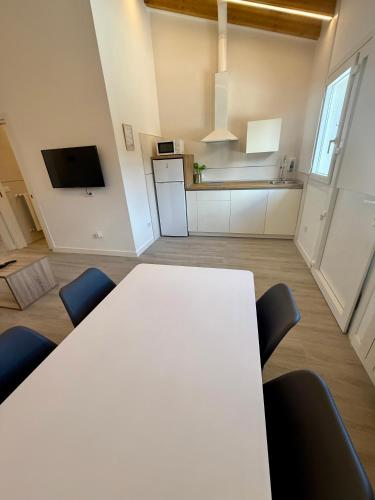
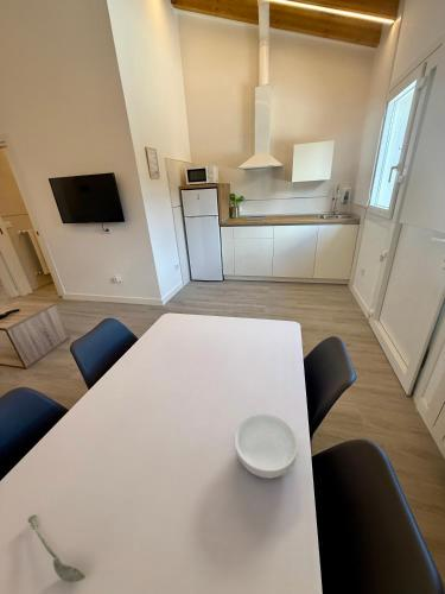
+ soupspoon [26,513,87,583]
+ cereal bowl [234,412,299,480]
